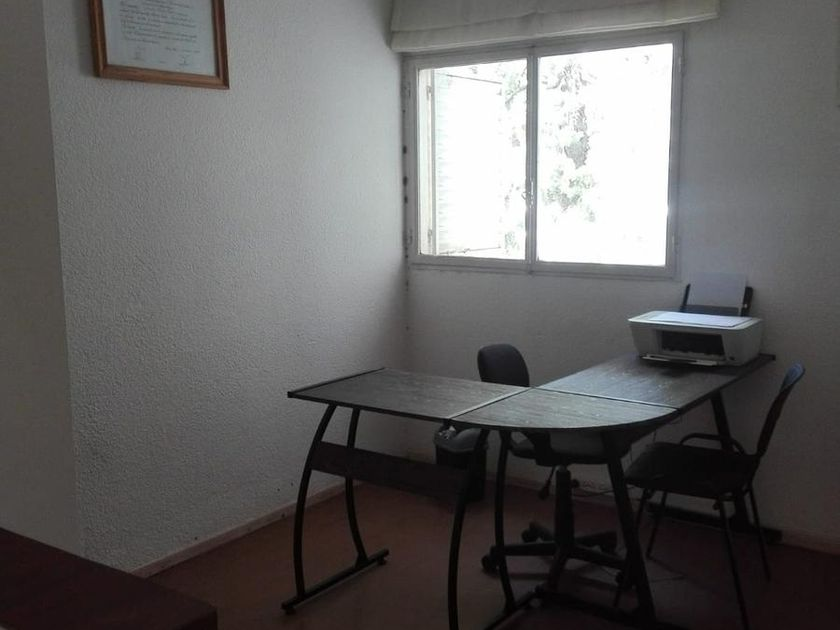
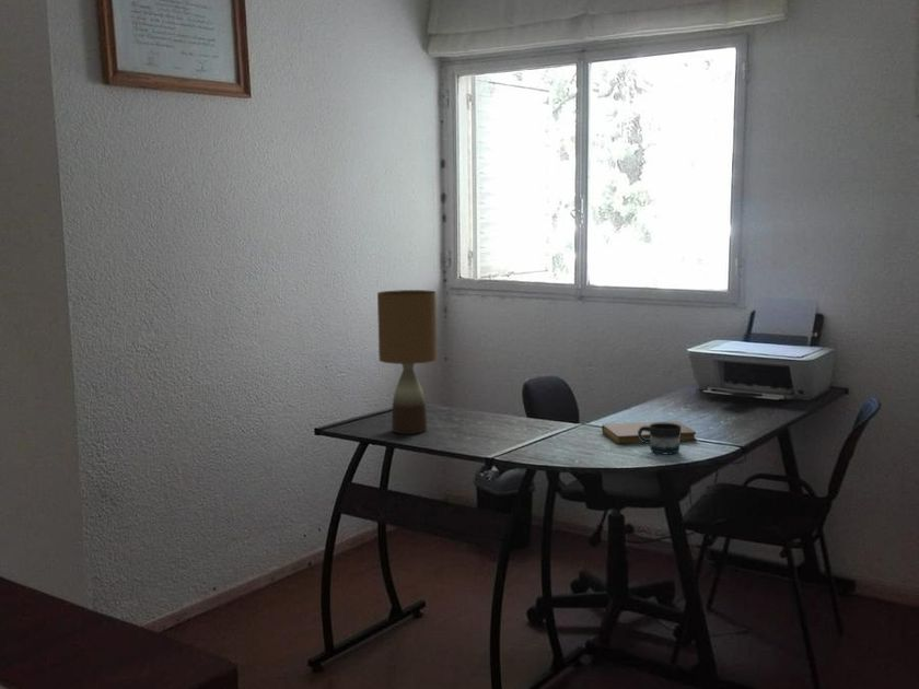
+ table lamp [376,289,438,435]
+ notebook [601,420,698,445]
+ mug [638,423,682,455]
